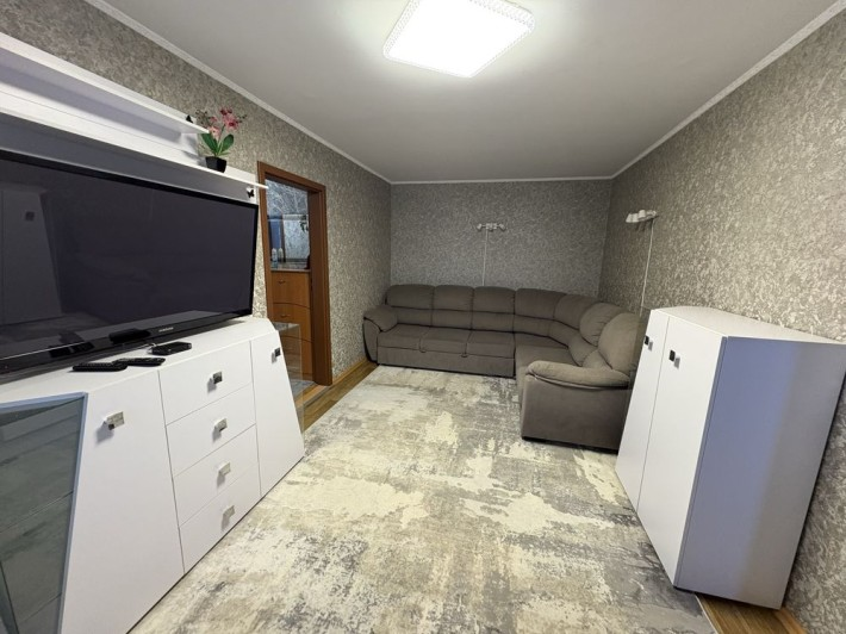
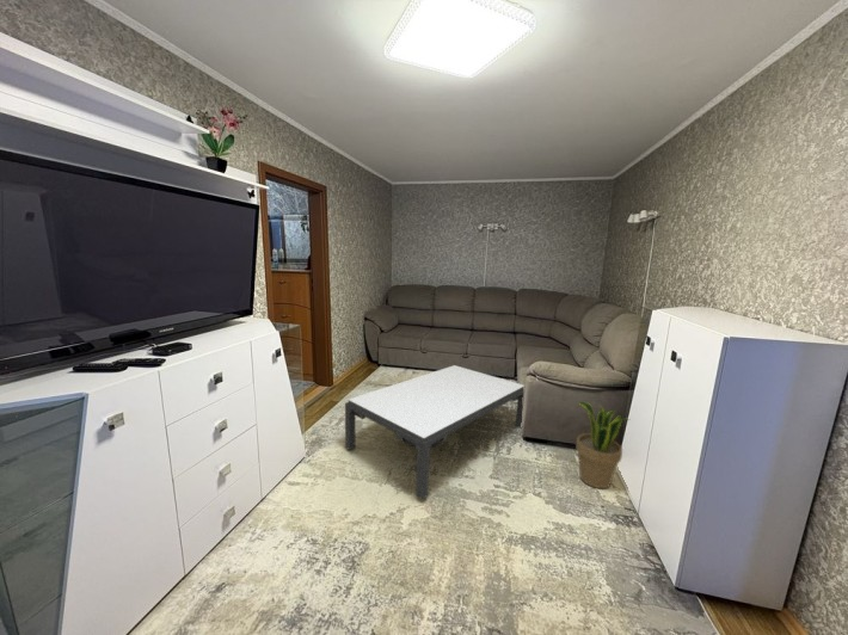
+ coffee table [344,364,526,500]
+ potted plant [574,401,631,489]
